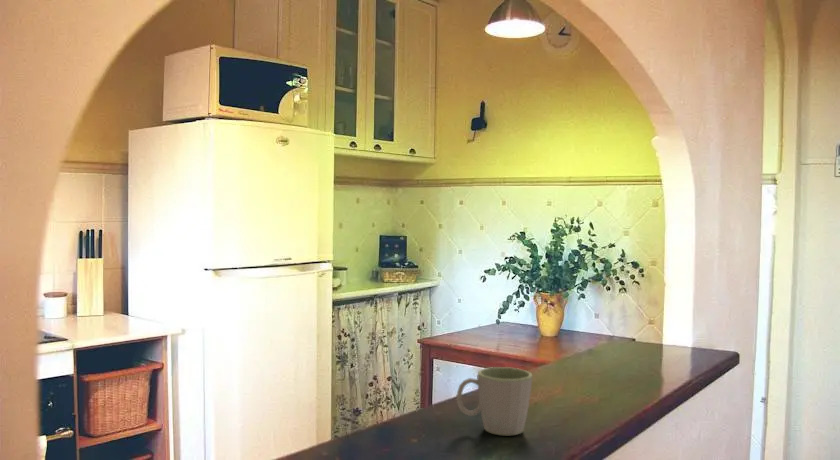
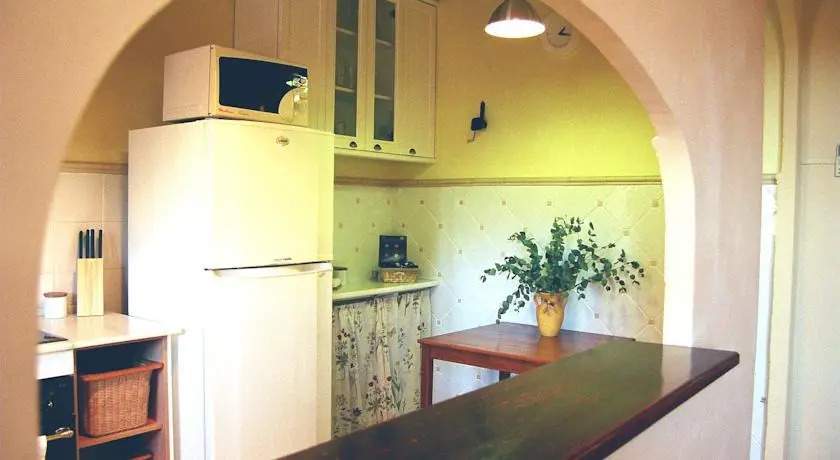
- mug [456,366,533,436]
